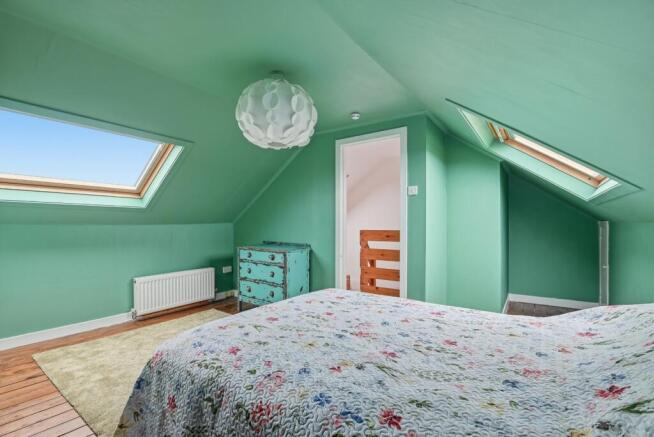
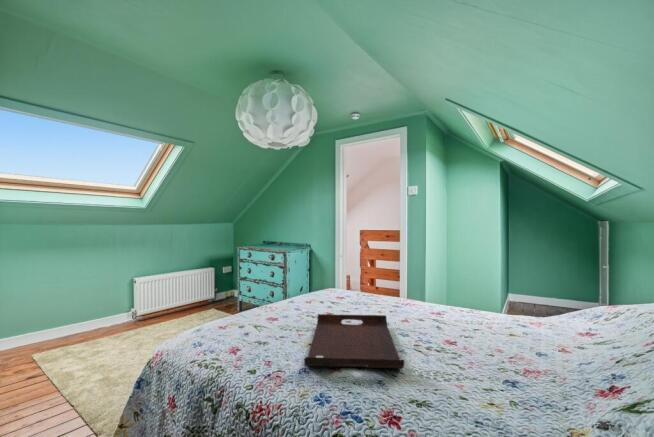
+ serving tray [303,313,405,369]
